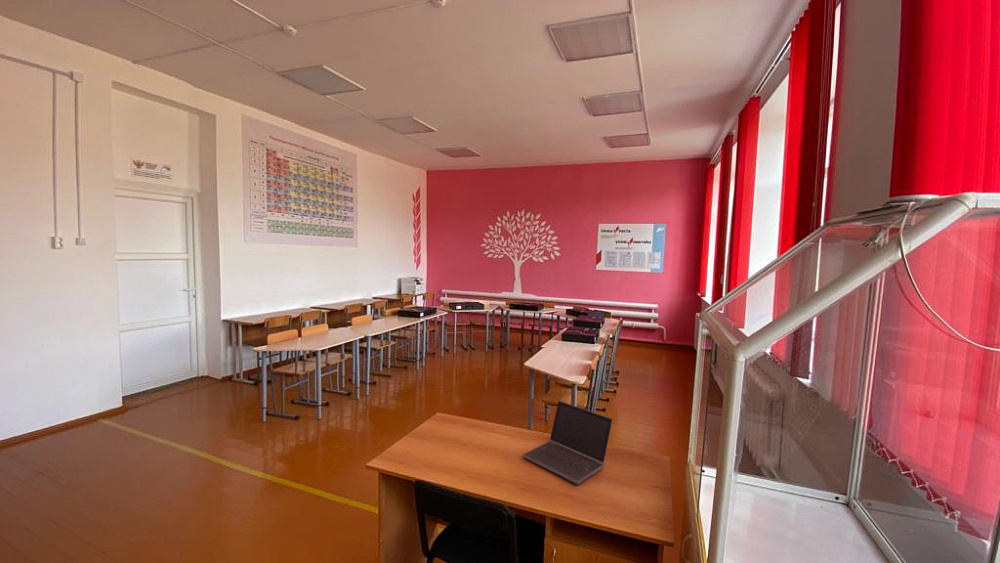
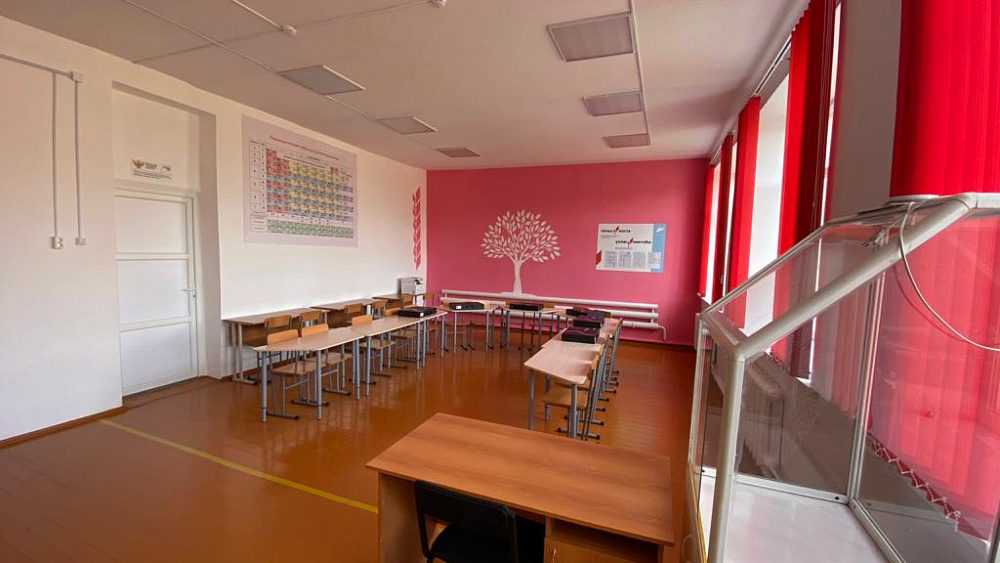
- laptop computer [522,400,614,485]
